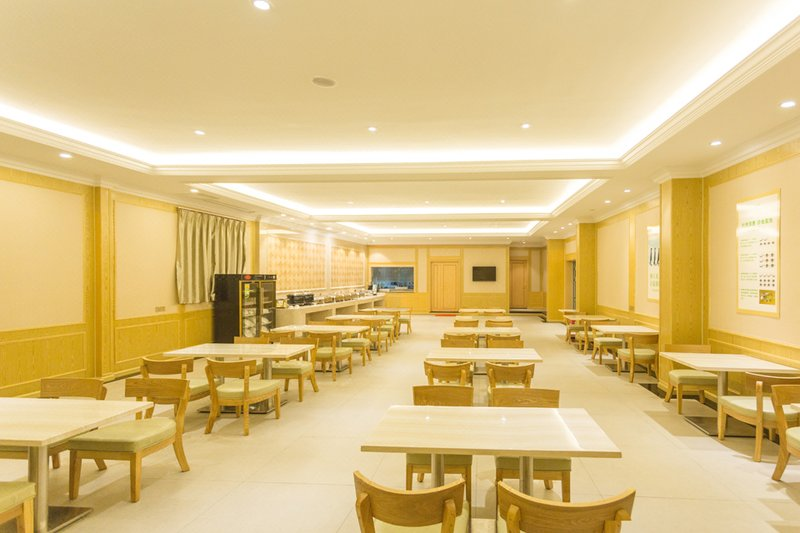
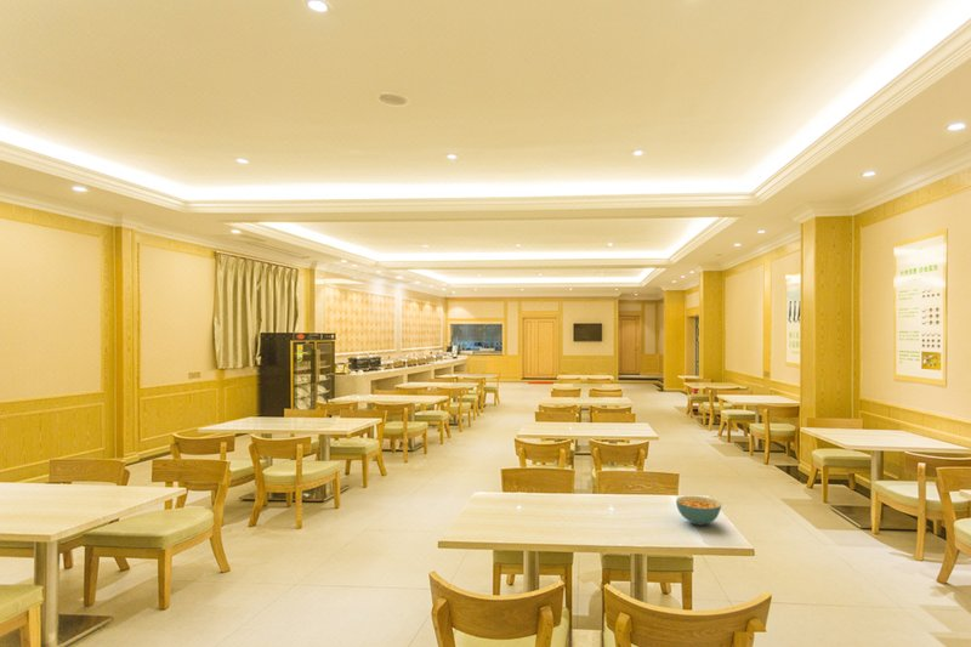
+ cereal bowl [675,495,722,527]
